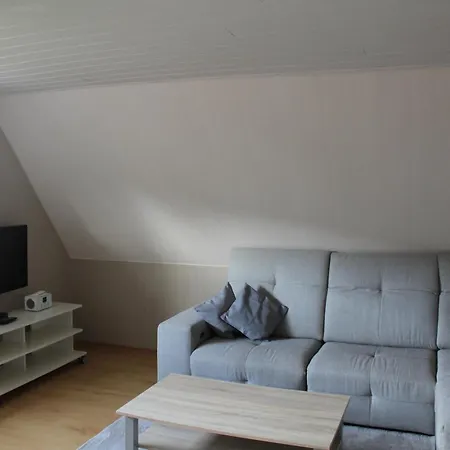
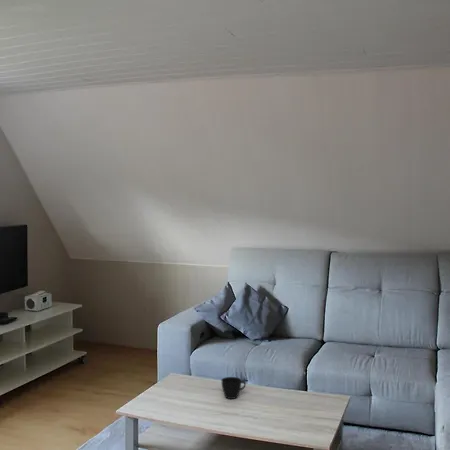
+ cup [220,376,247,400]
